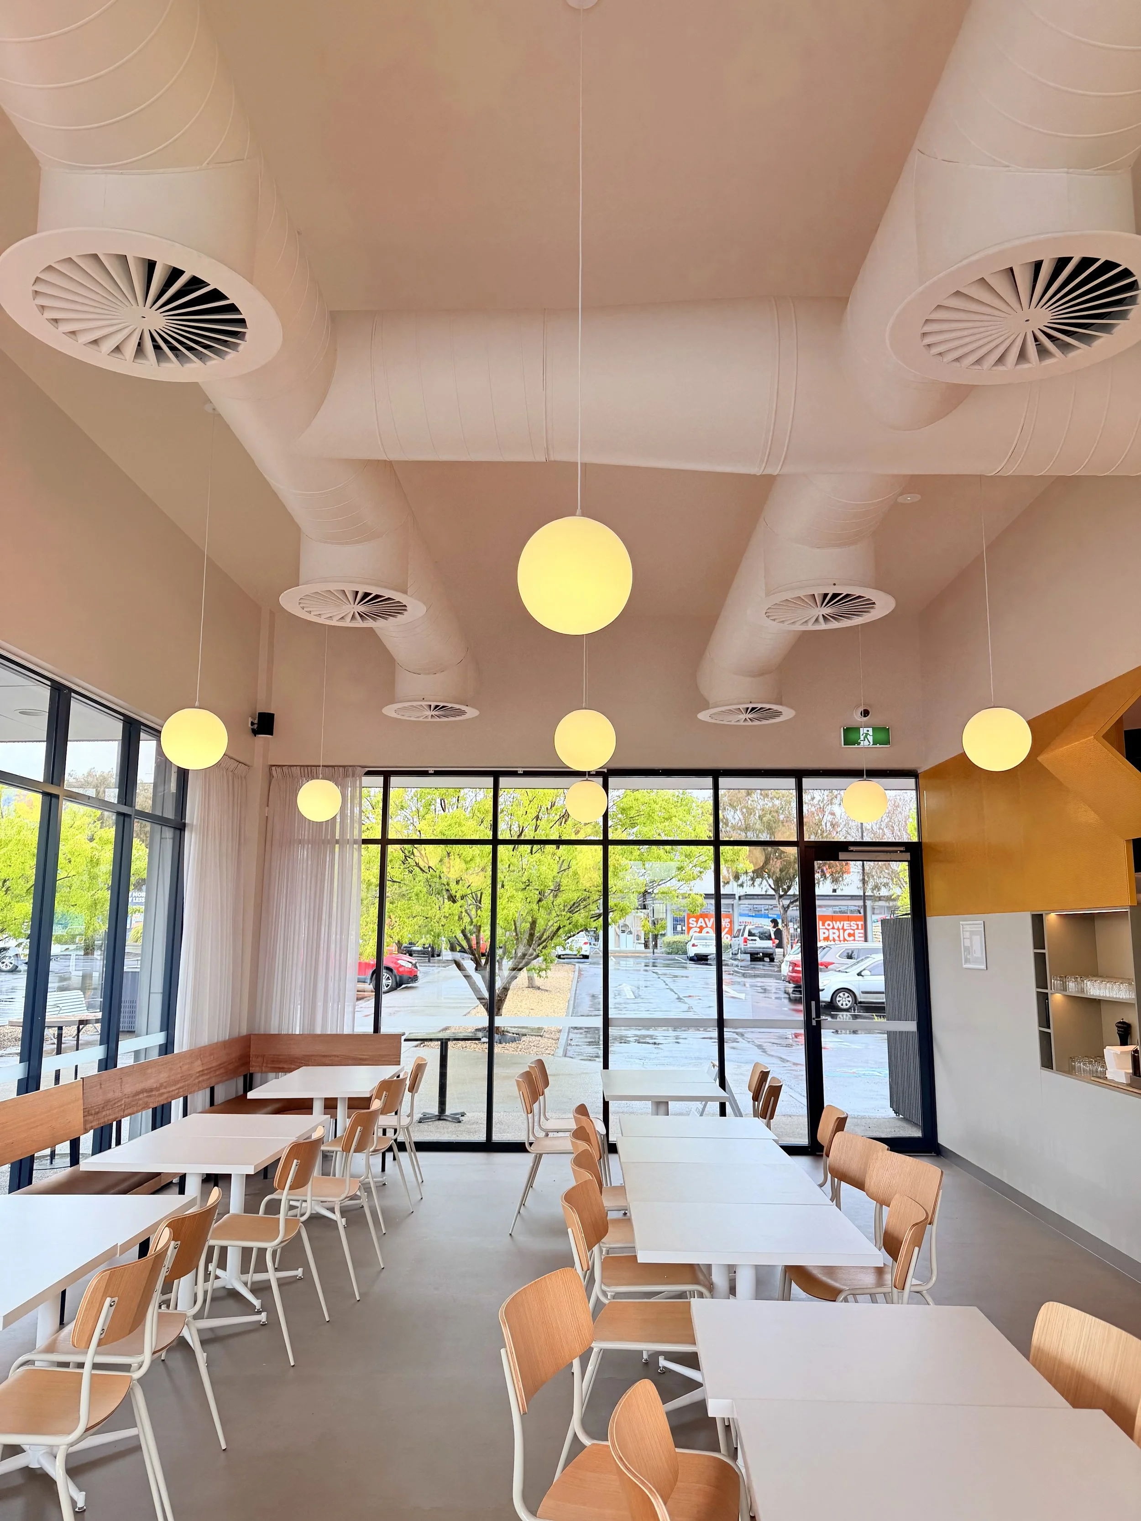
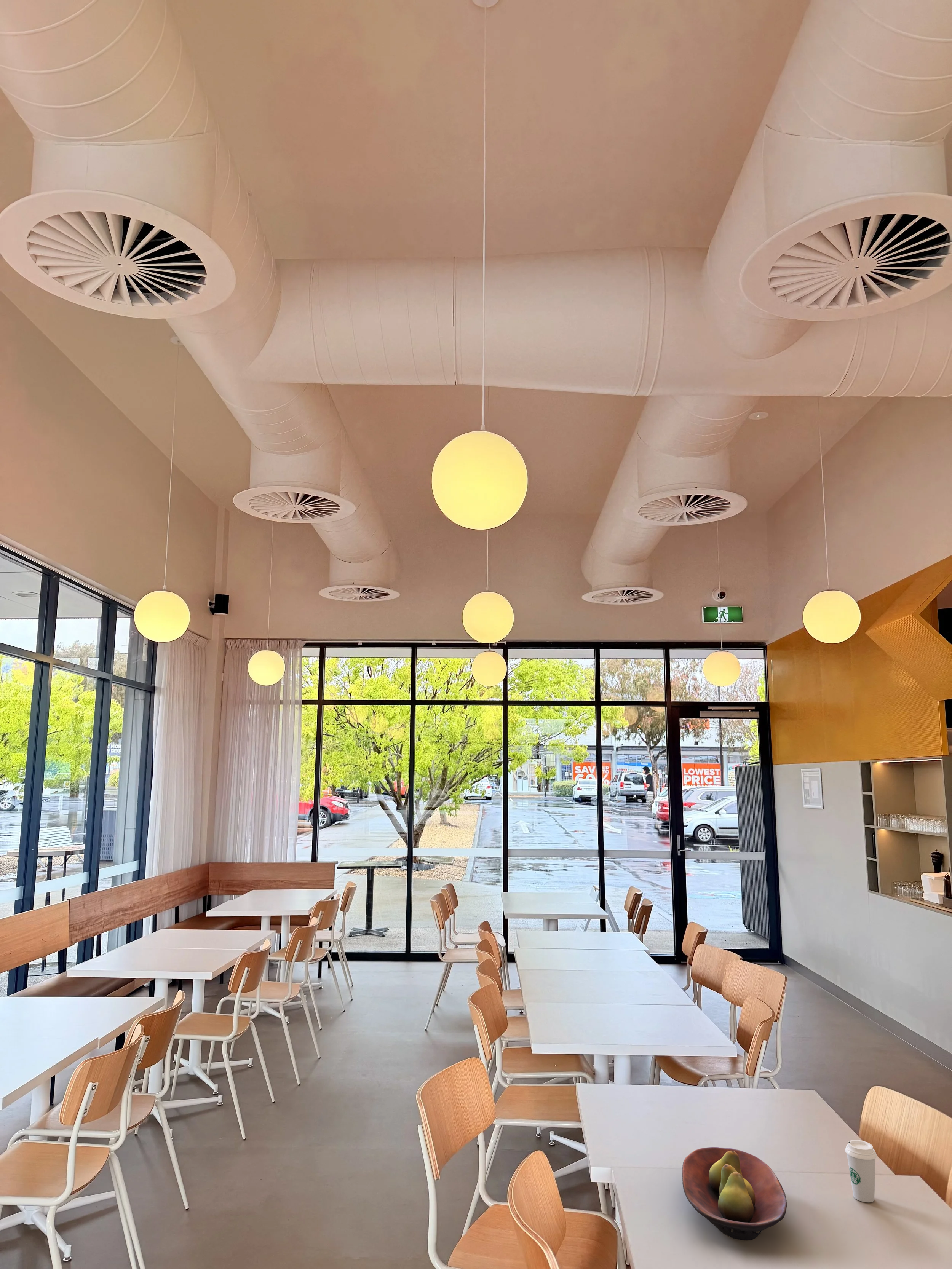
+ fruit bowl [682,1146,787,1241]
+ coffee cup [845,1140,877,1203]
